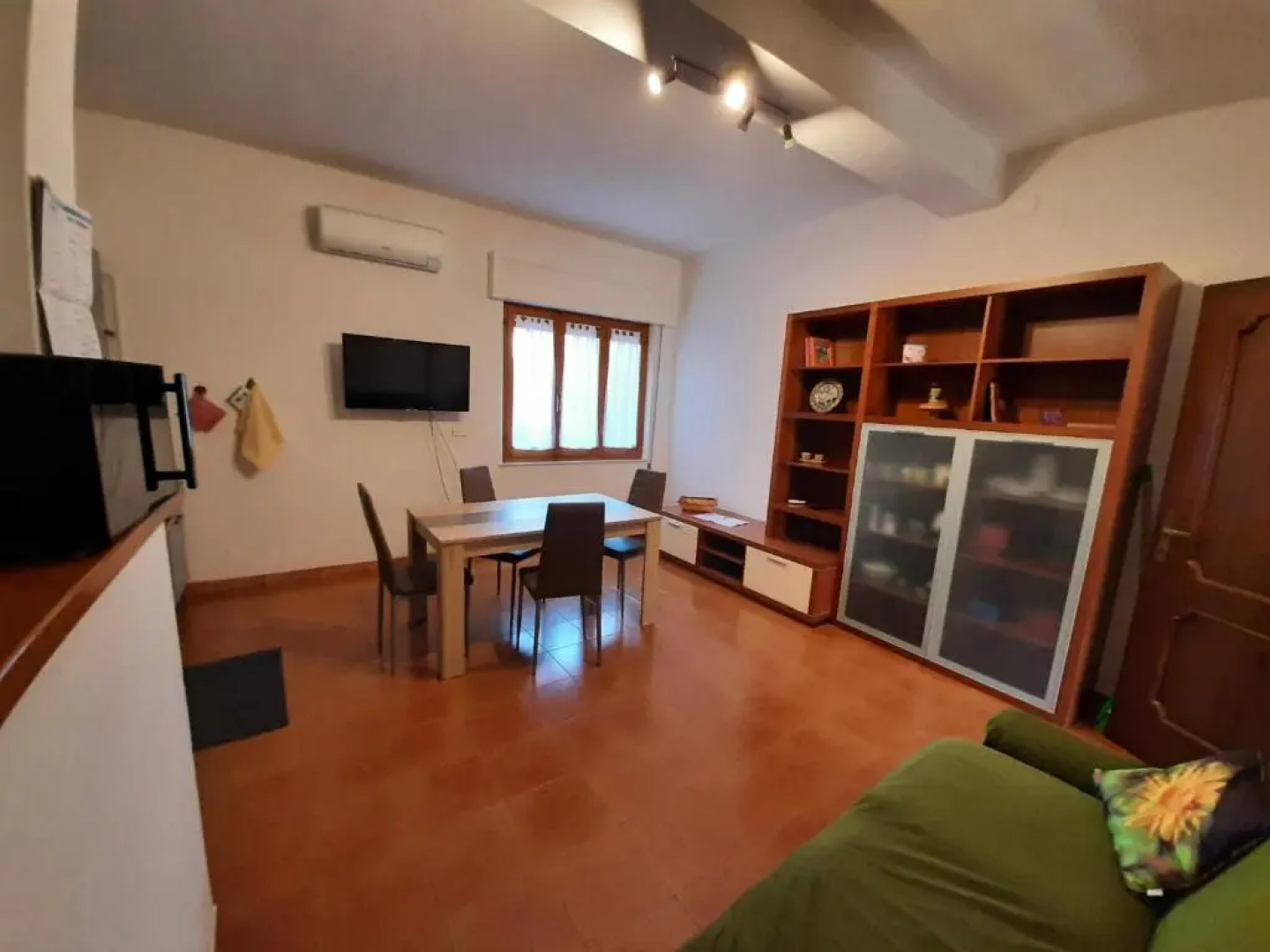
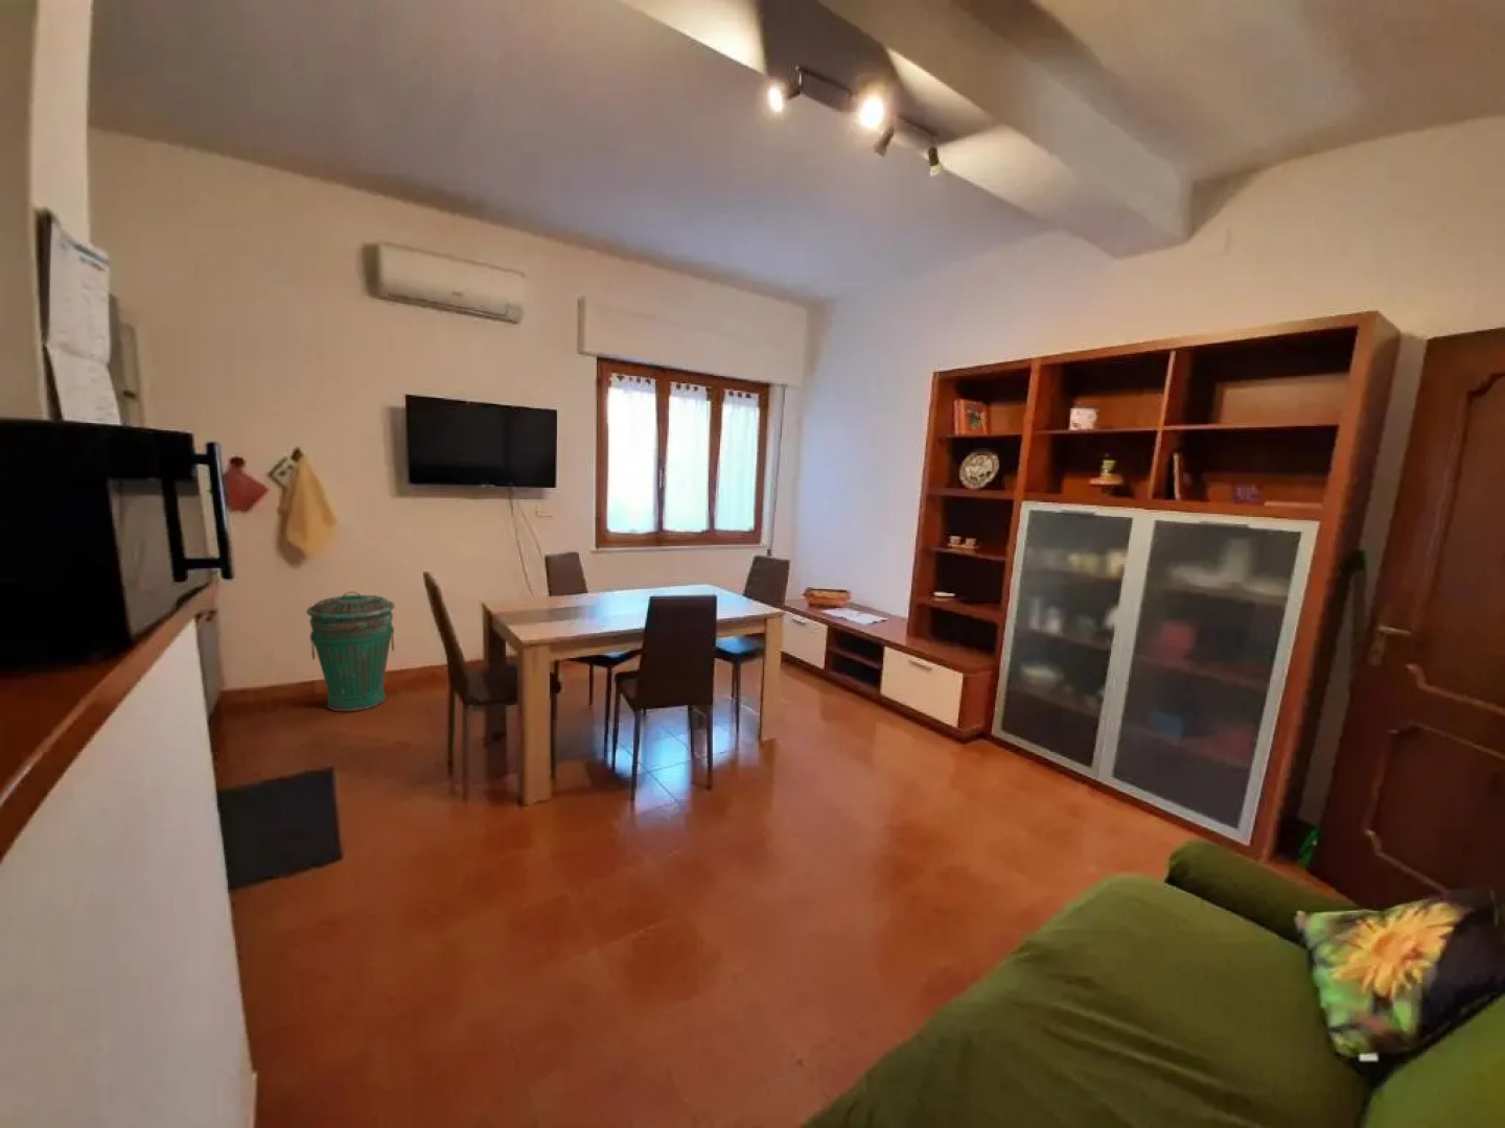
+ trash can [306,590,396,712]
